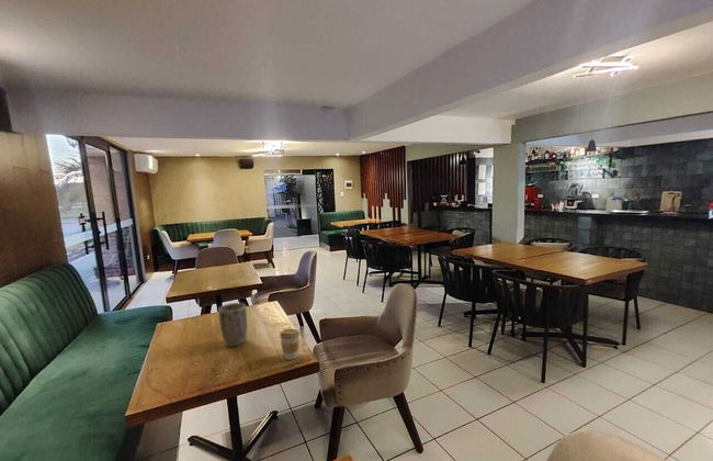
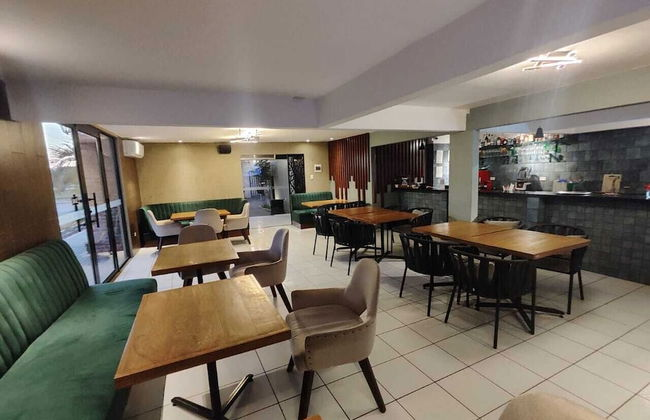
- plant pot [217,302,248,348]
- coffee cup [279,328,301,361]
